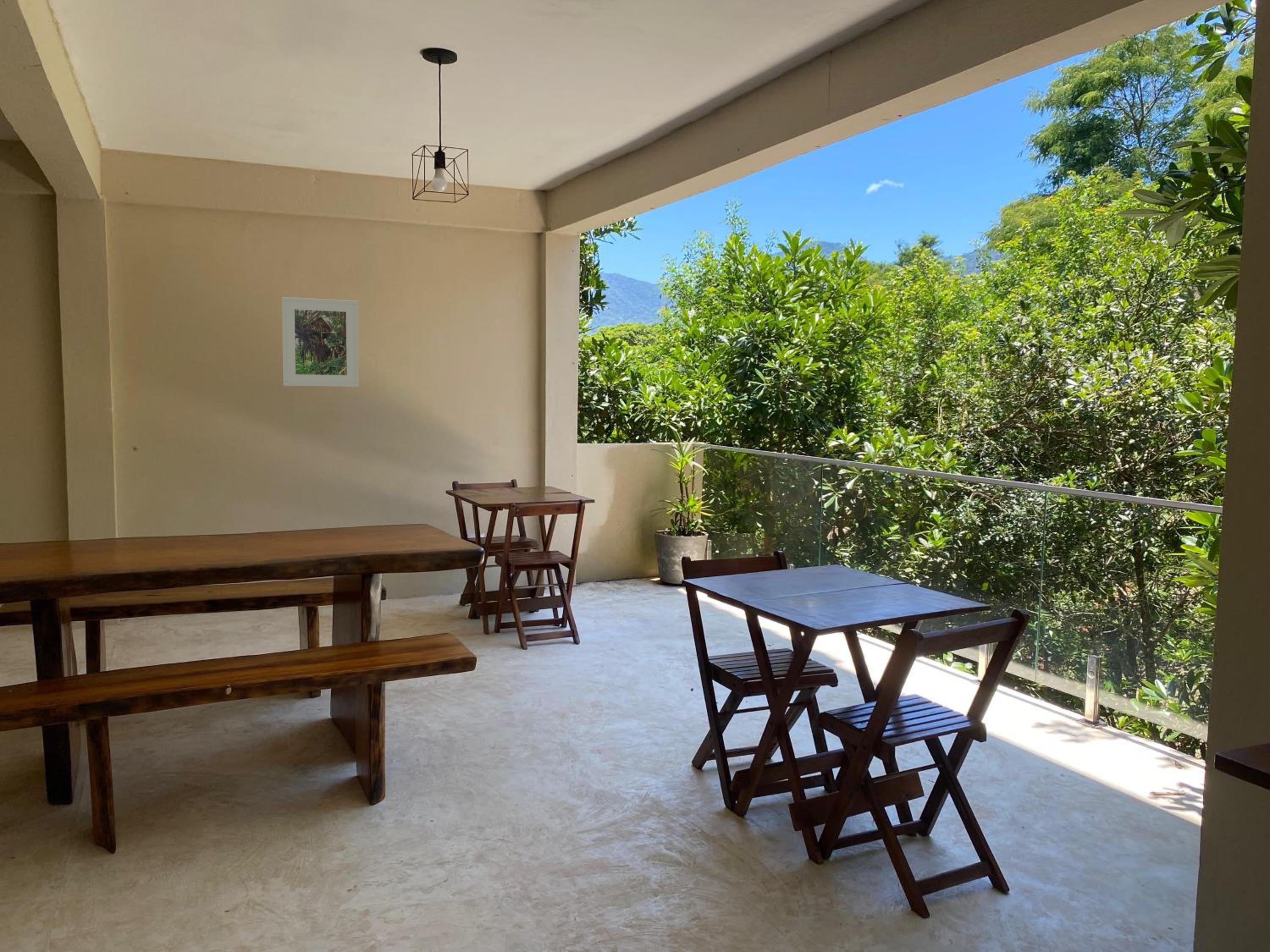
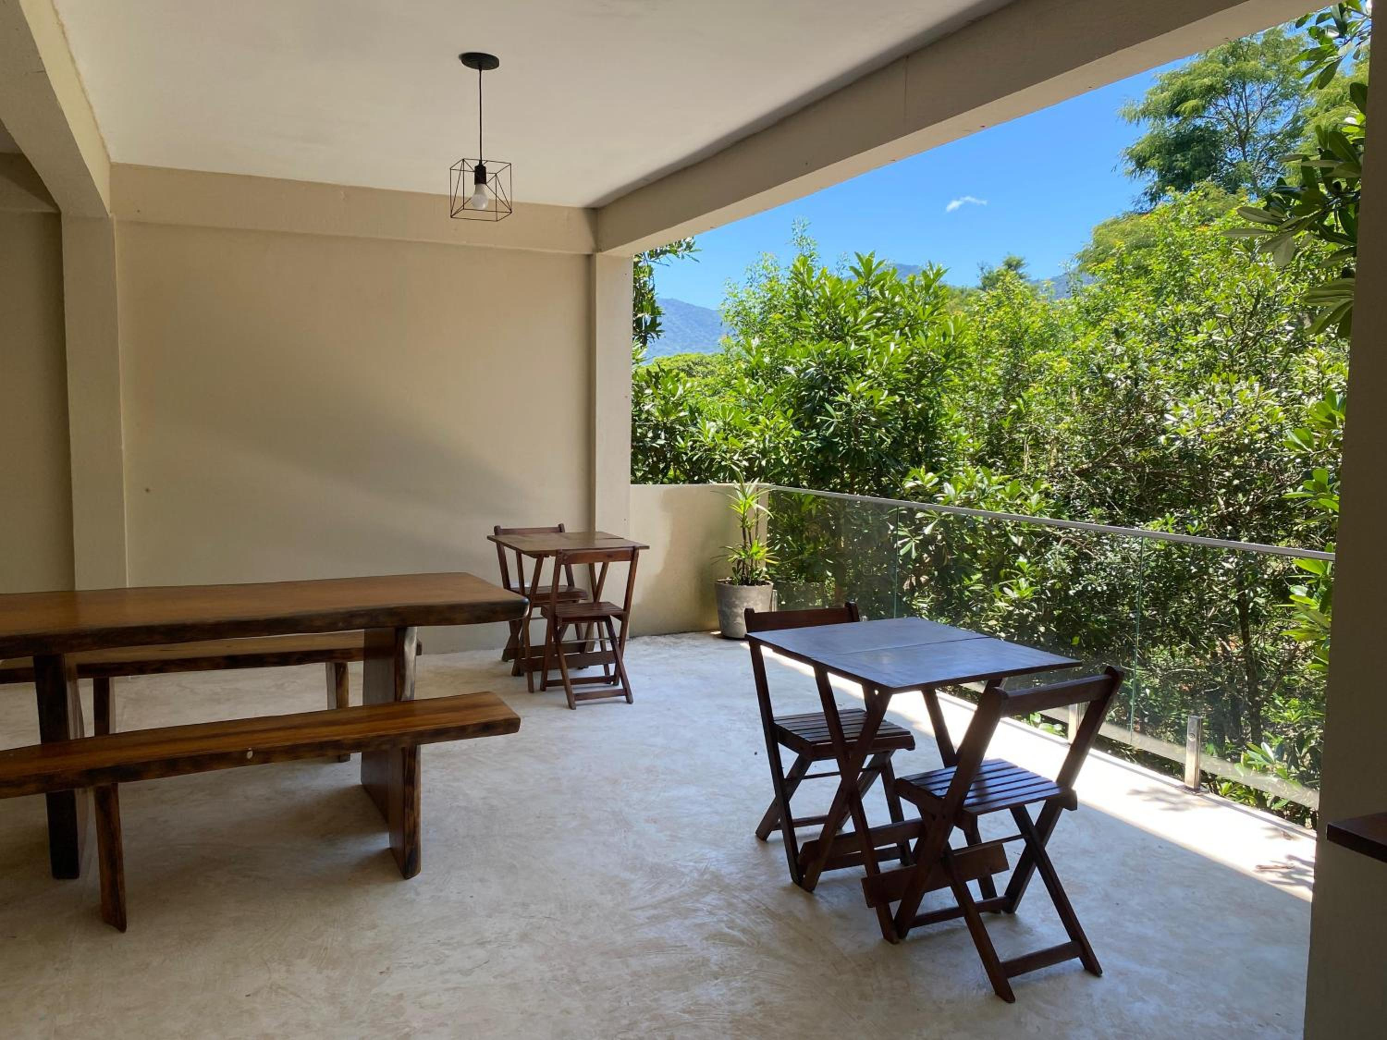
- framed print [282,297,359,388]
